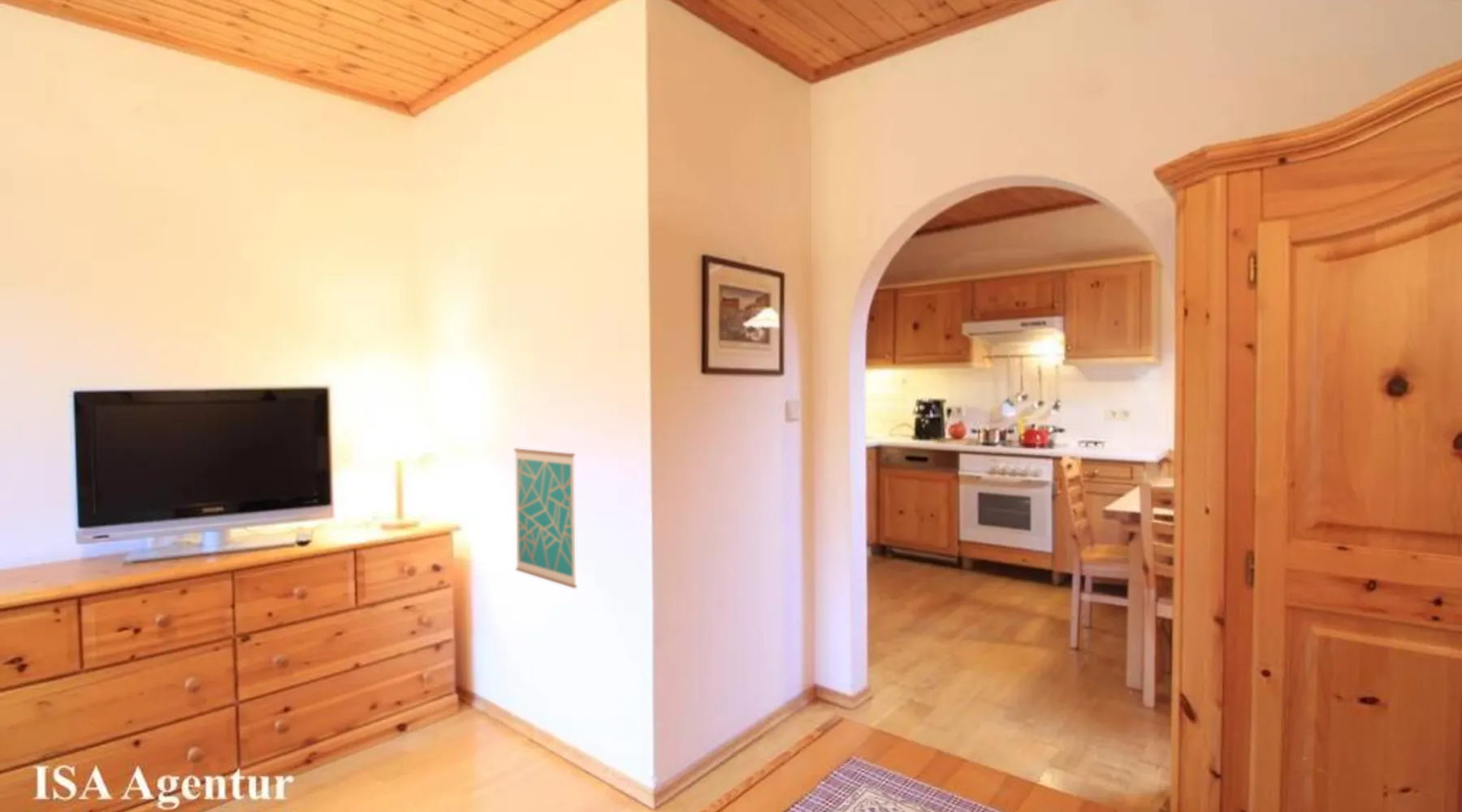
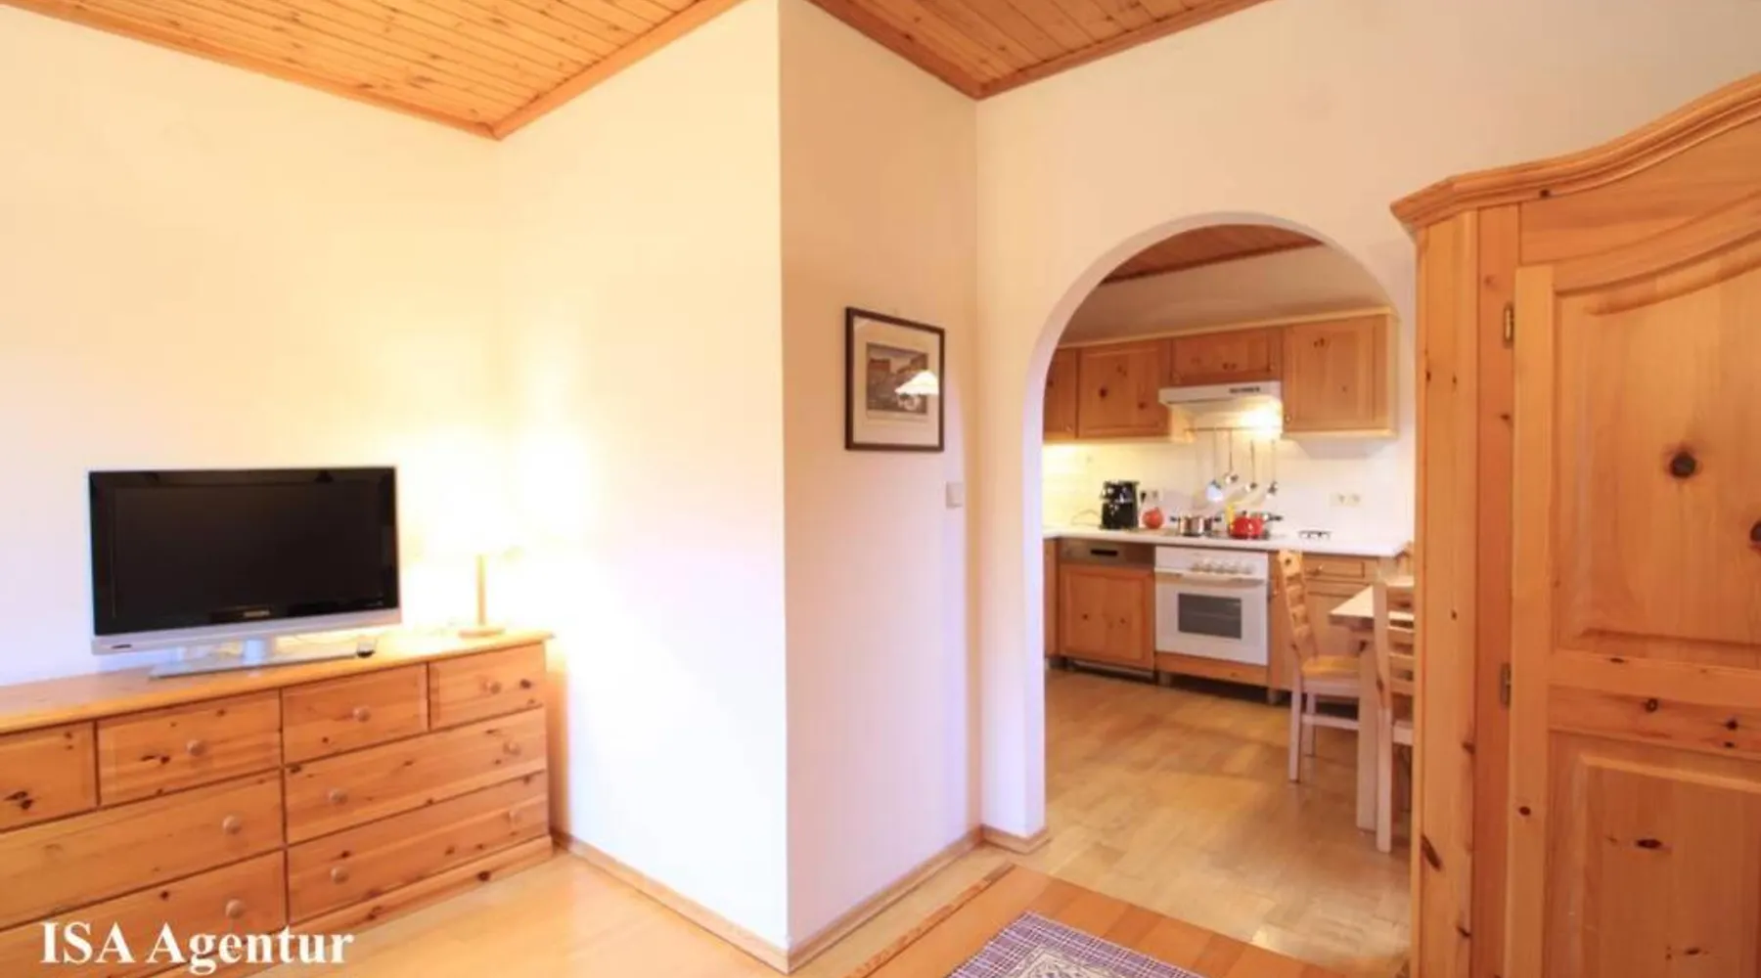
- wall art [513,447,577,590]
